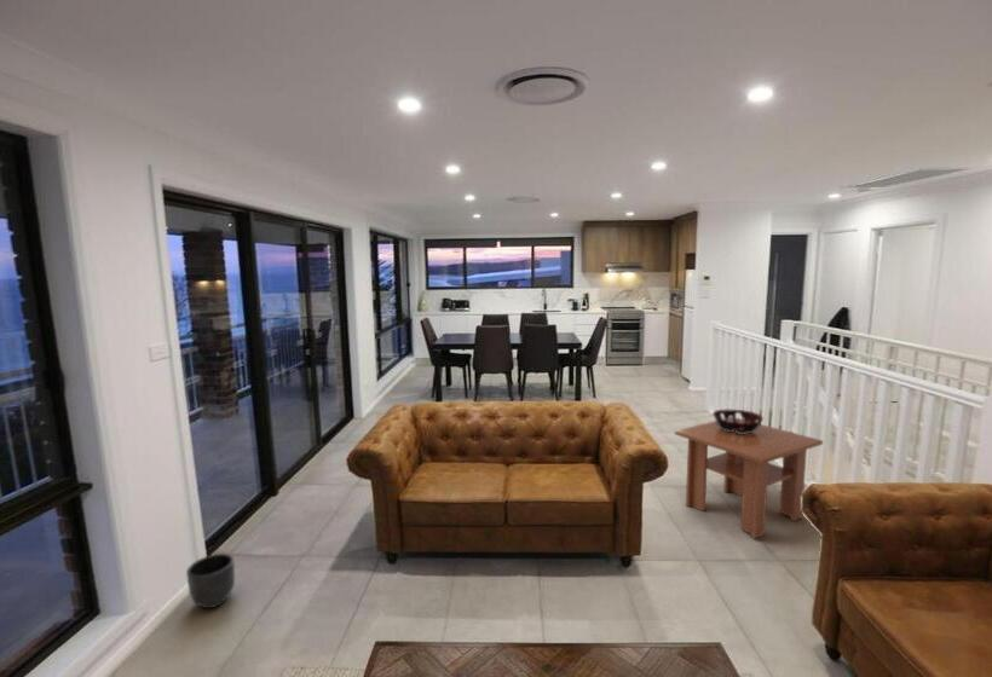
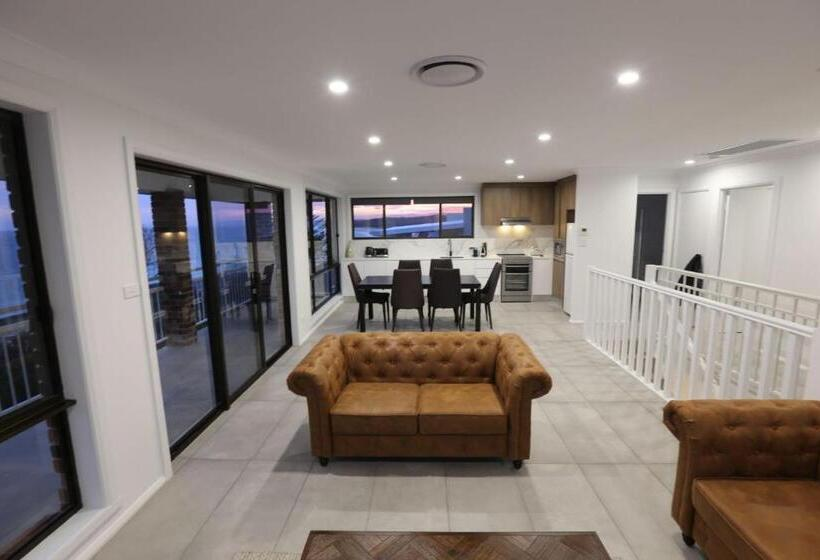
- coffee table [674,416,824,539]
- planter [185,552,236,609]
- decorative bowl [711,409,765,434]
